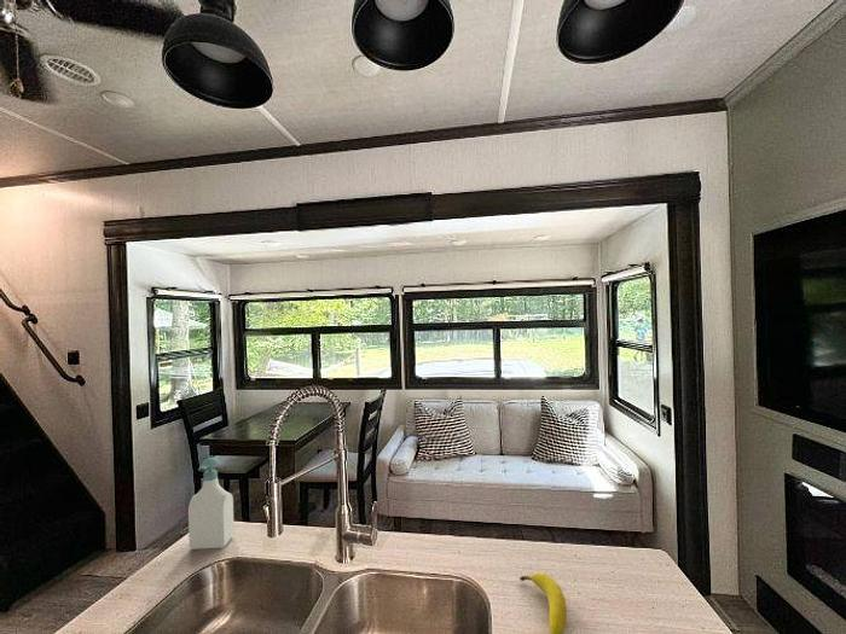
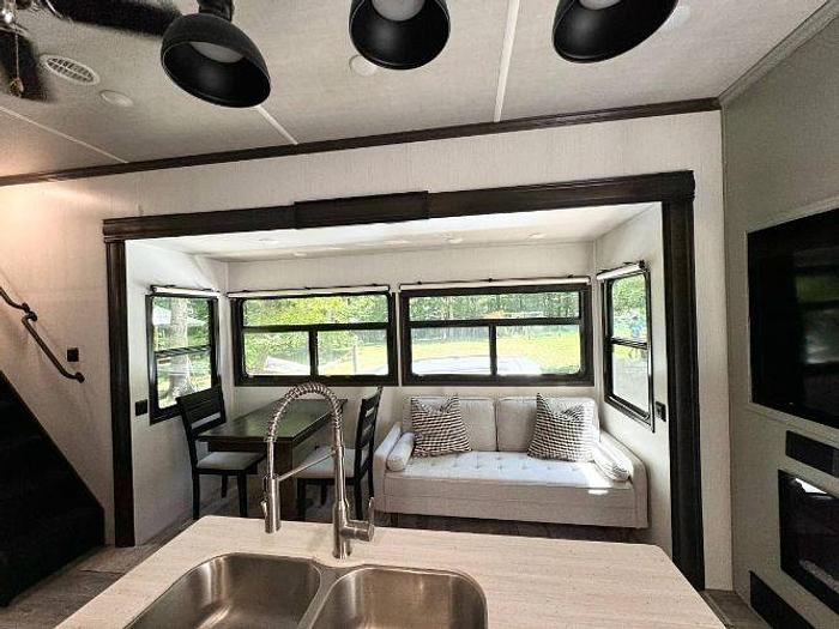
- soap bottle [187,456,236,551]
- fruit [518,571,568,634]
